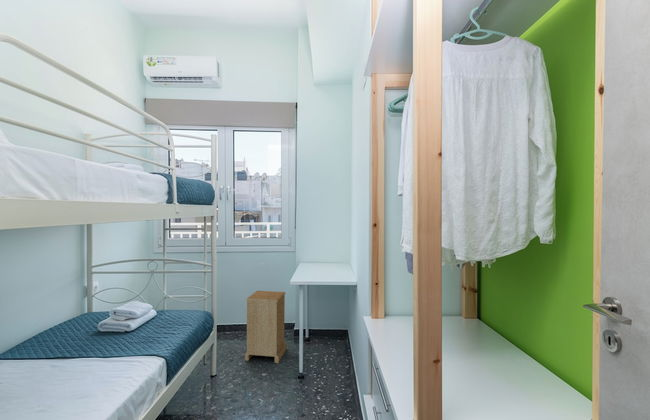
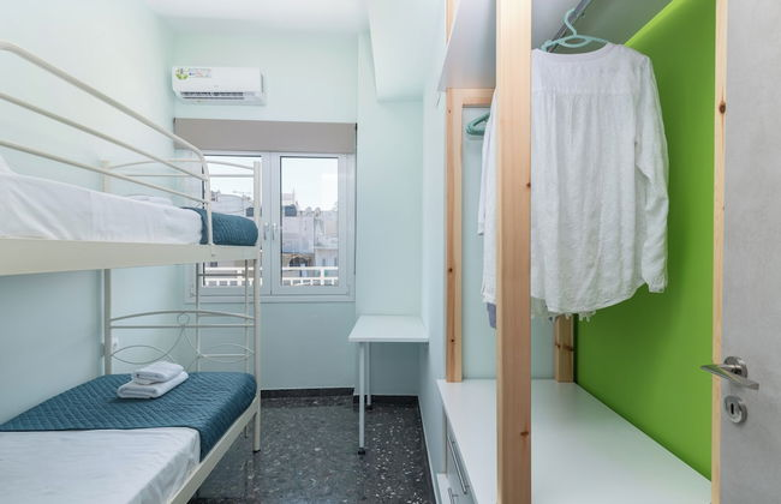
- nightstand [244,290,287,364]
